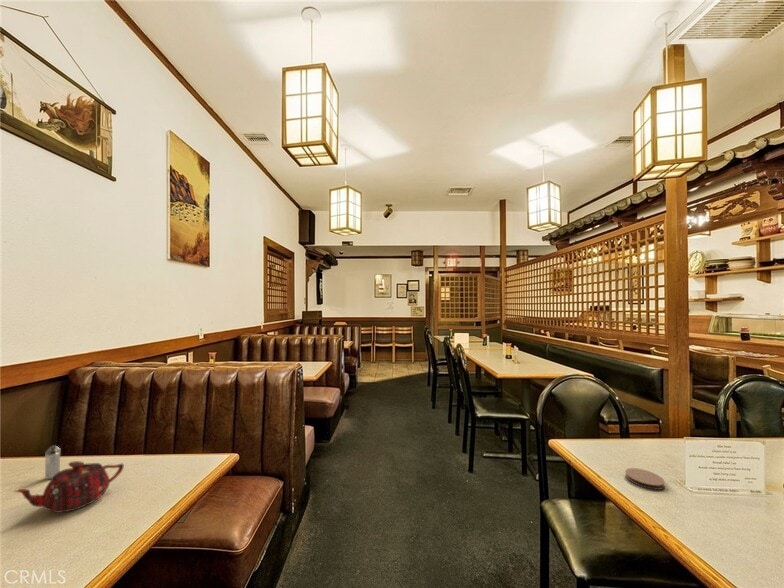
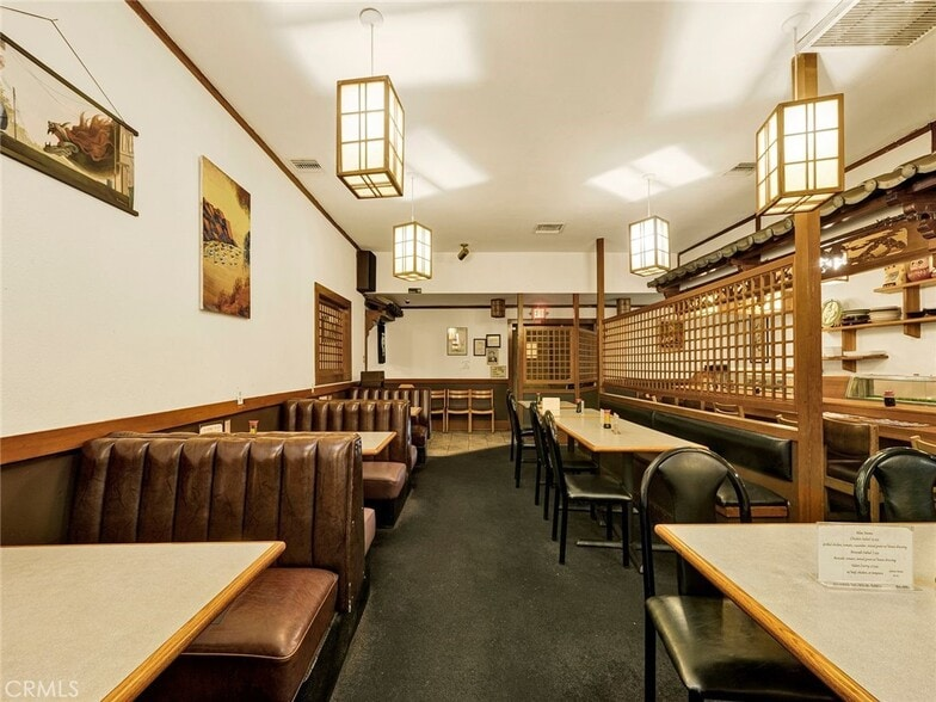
- coaster [624,467,666,491]
- teapot [13,460,125,514]
- shaker [44,445,62,480]
